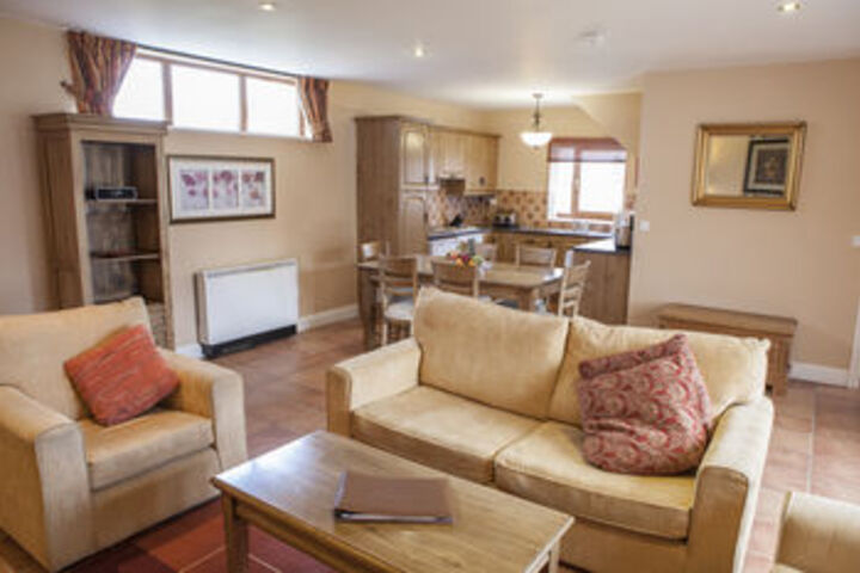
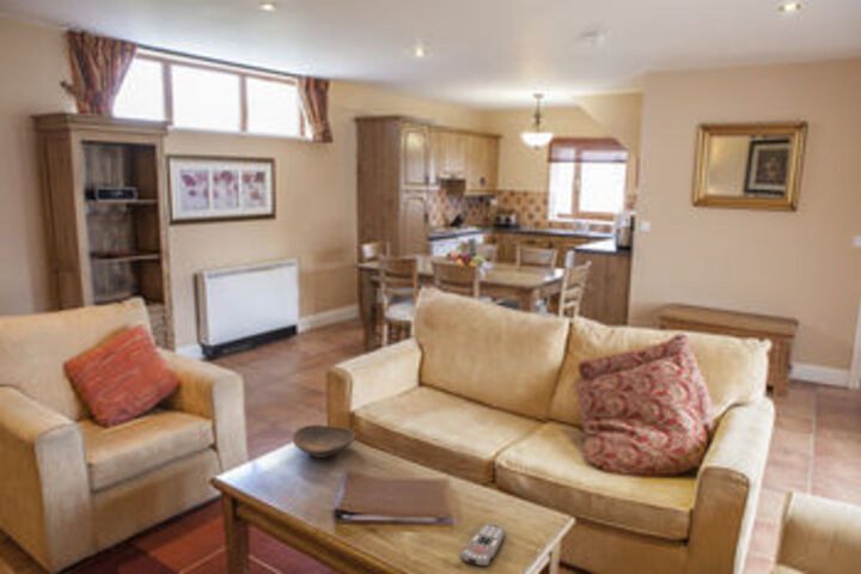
+ decorative bowl [292,423,356,459]
+ remote control [459,523,507,568]
